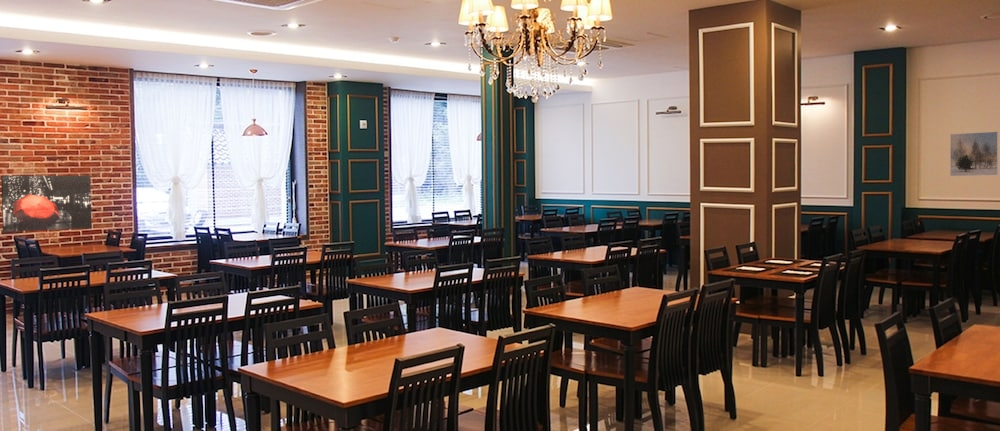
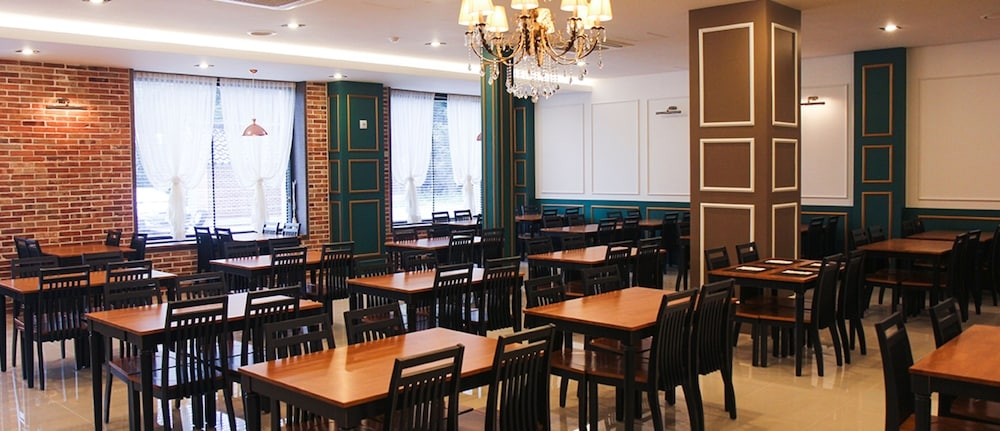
- wall art [0,175,93,233]
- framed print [949,131,999,177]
